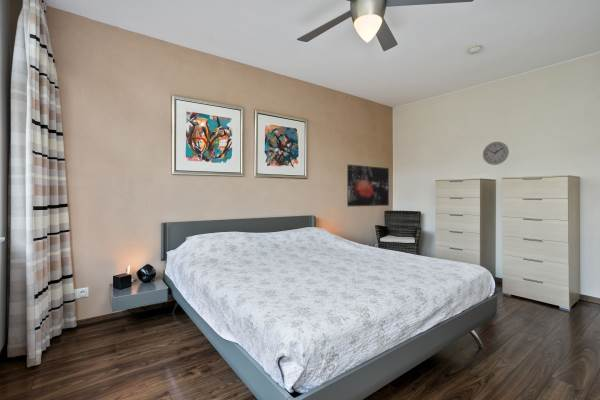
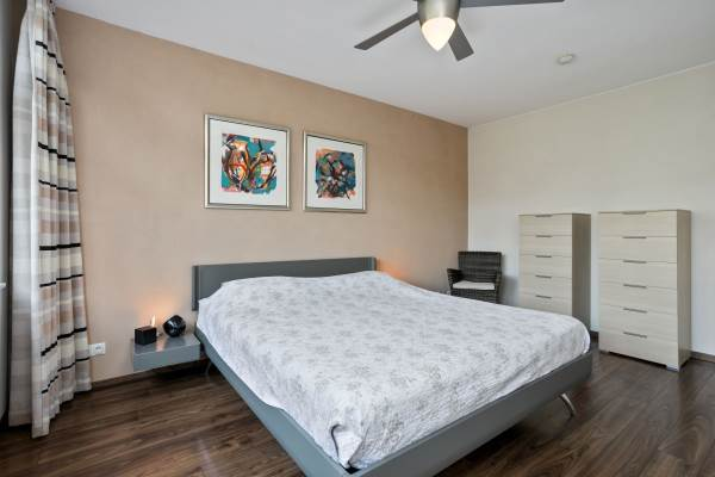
- wall clock [482,141,510,166]
- wall art [346,164,390,207]
